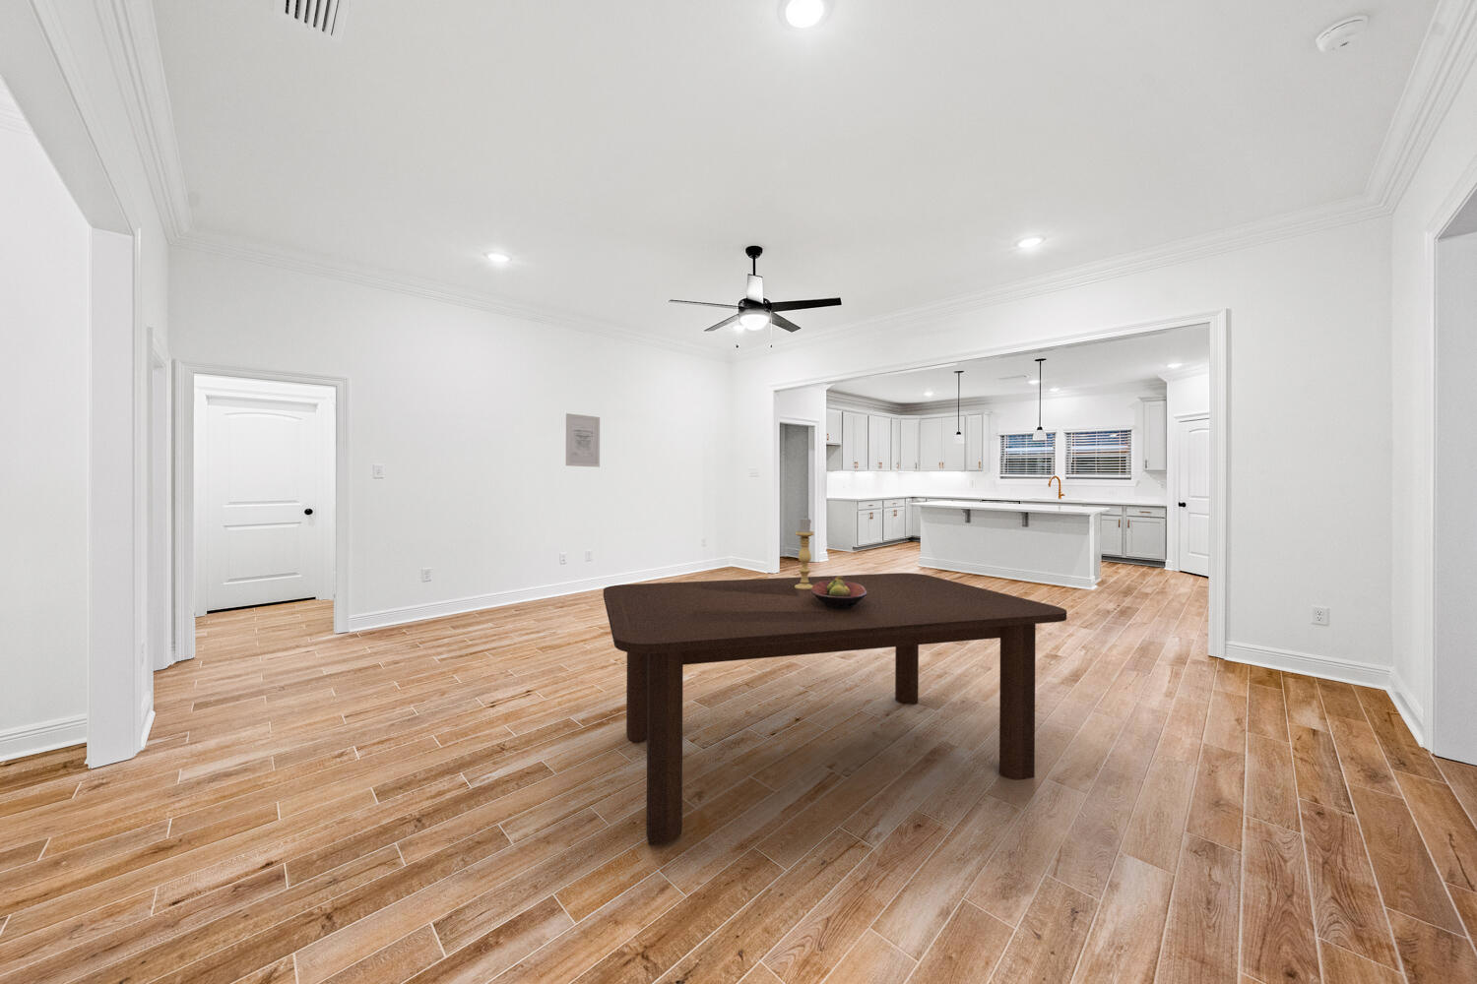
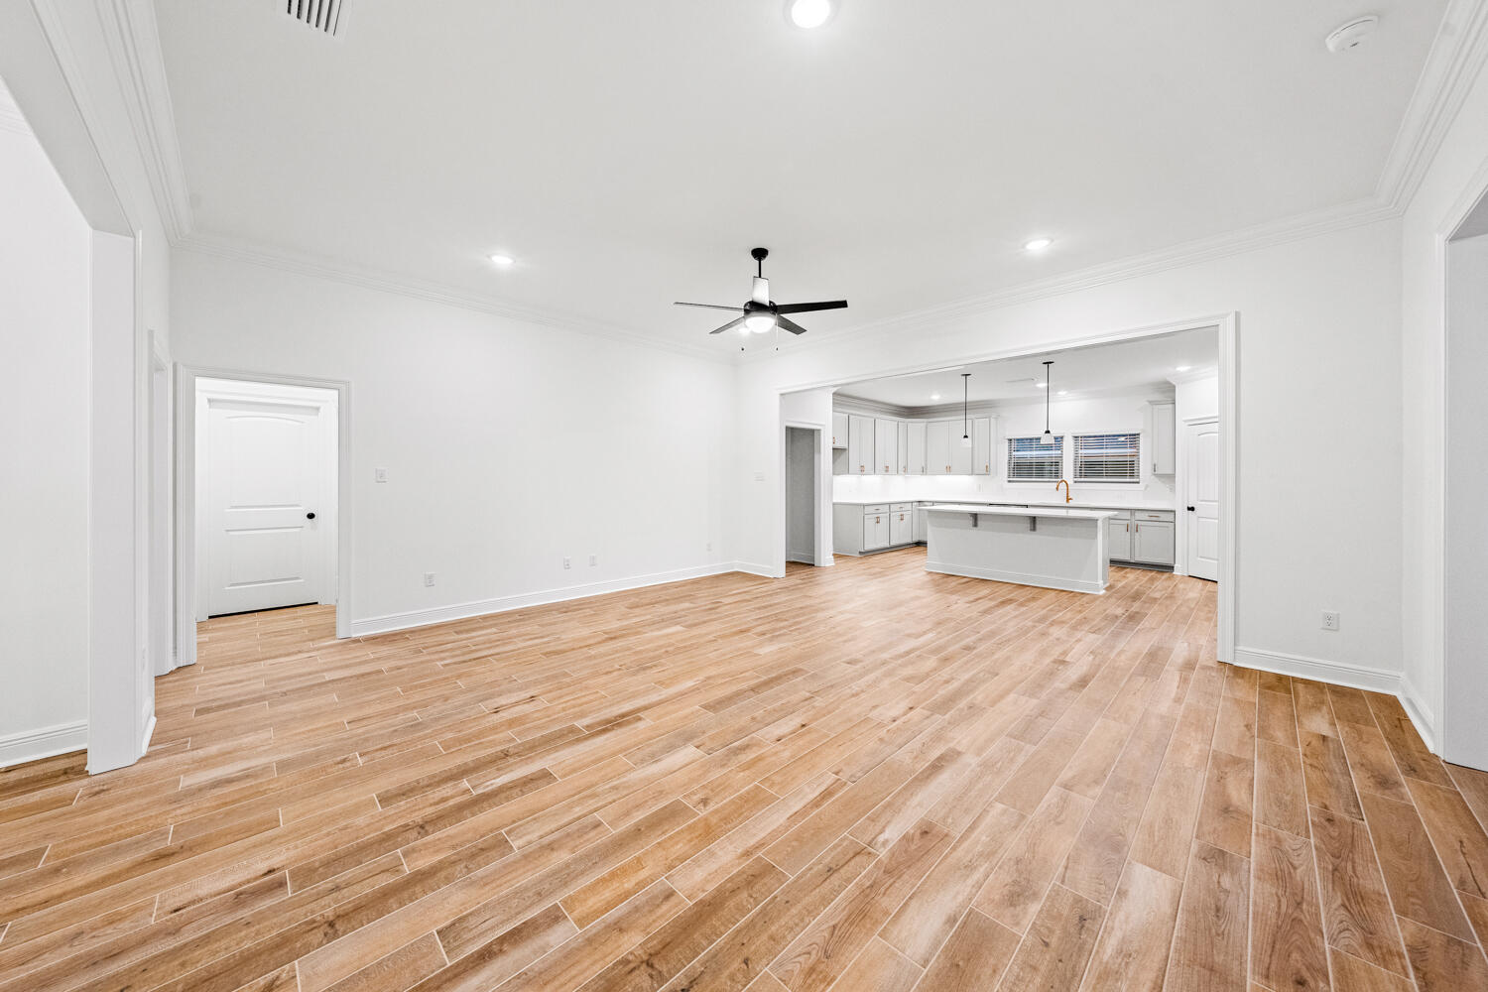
- candle holder [795,516,815,590]
- wall art [565,412,601,468]
- dining table [602,572,1067,847]
- fruit bowl [811,574,867,610]
